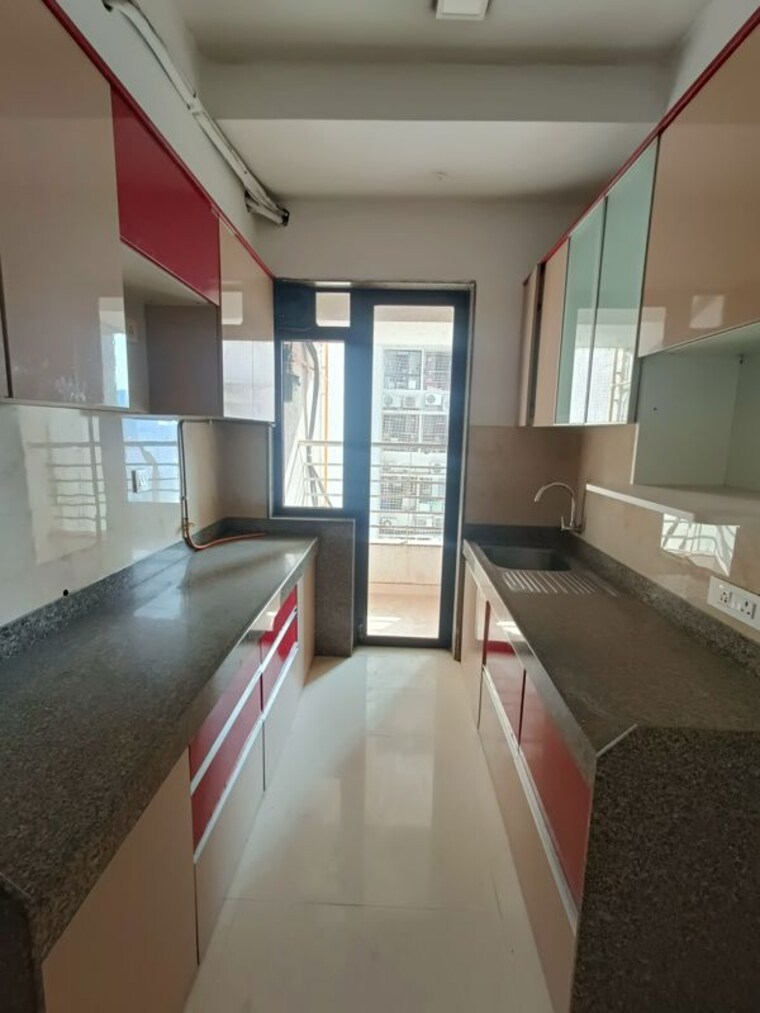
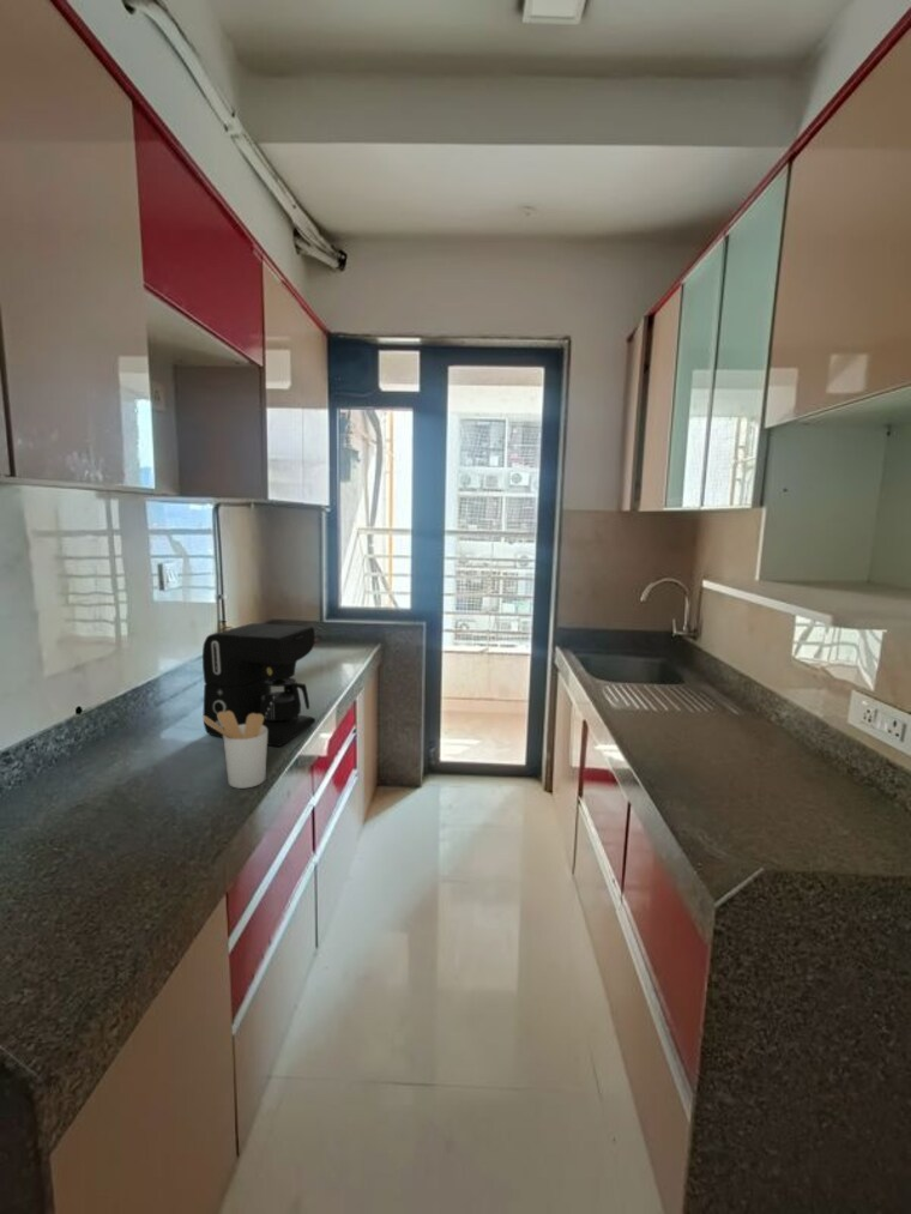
+ coffee maker [201,622,316,748]
+ utensil holder [201,711,269,790]
